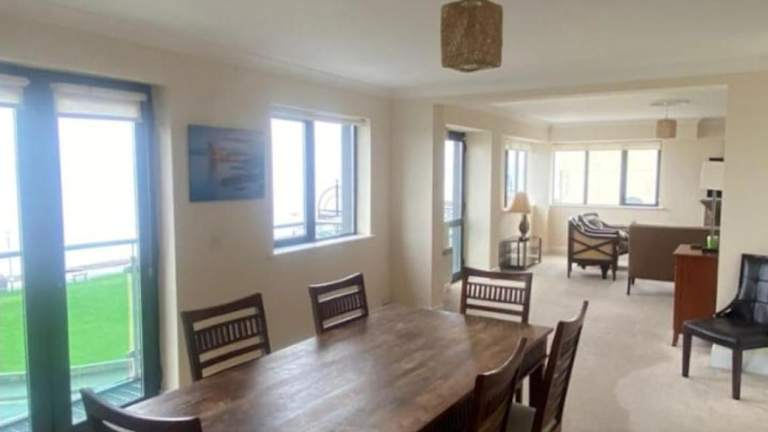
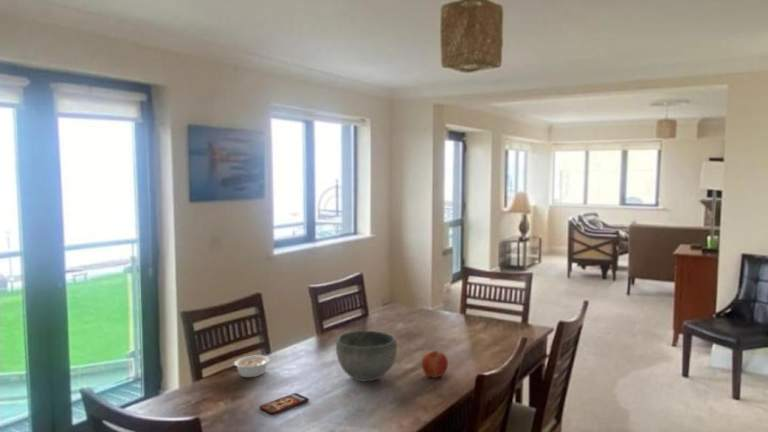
+ bowl [335,330,398,382]
+ legume [233,354,278,378]
+ smartphone [258,392,310,415]
+ fruit [421,349,449,379]
